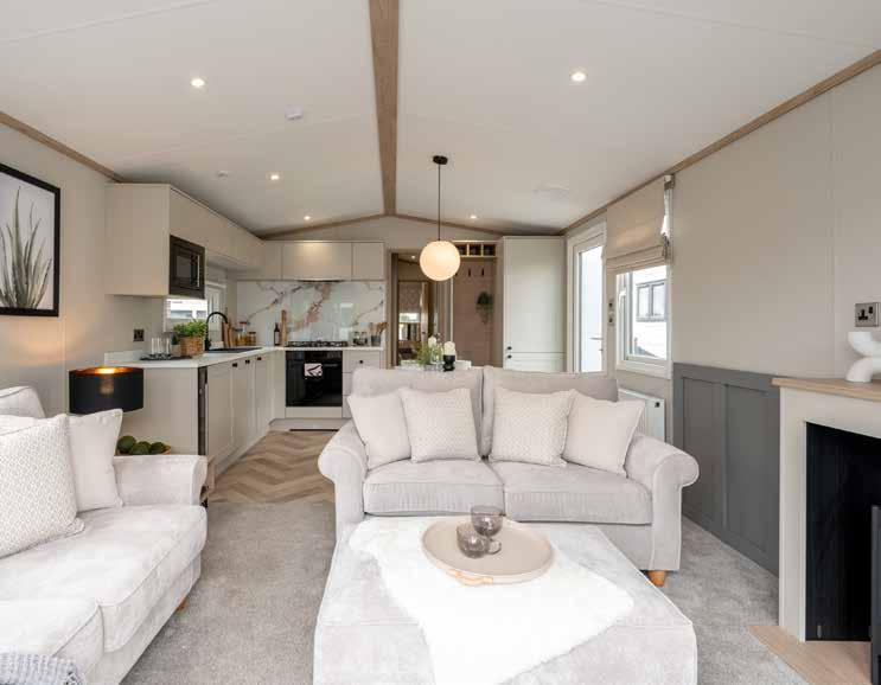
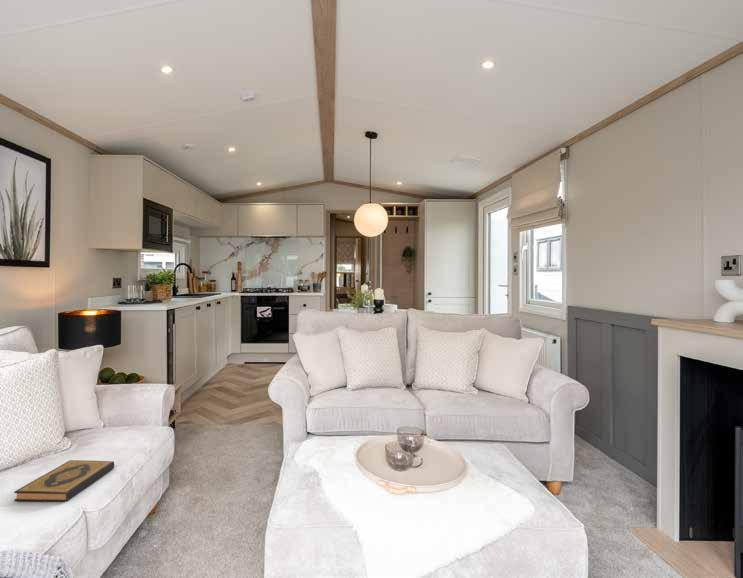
+ hardback book [13,459,115,502]
